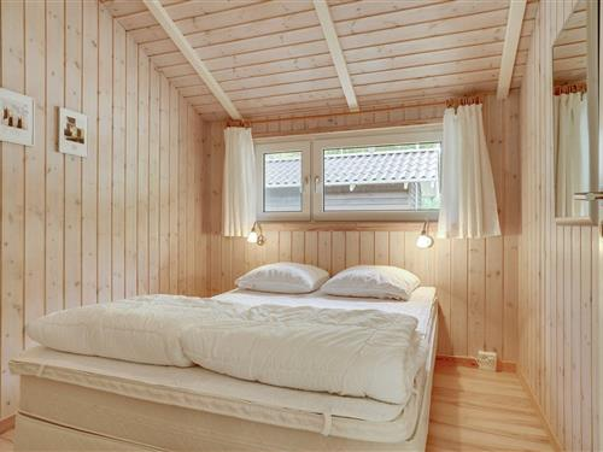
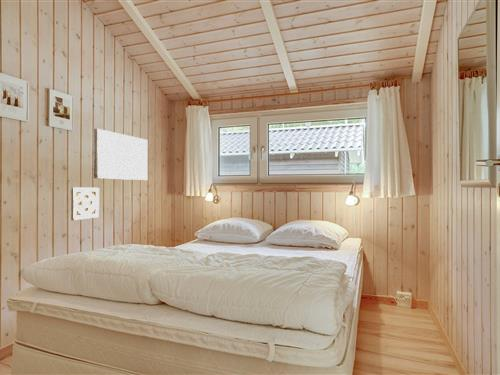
+ wall ornament [70,186,100,221]
+ wall art [93,128,148,181]
